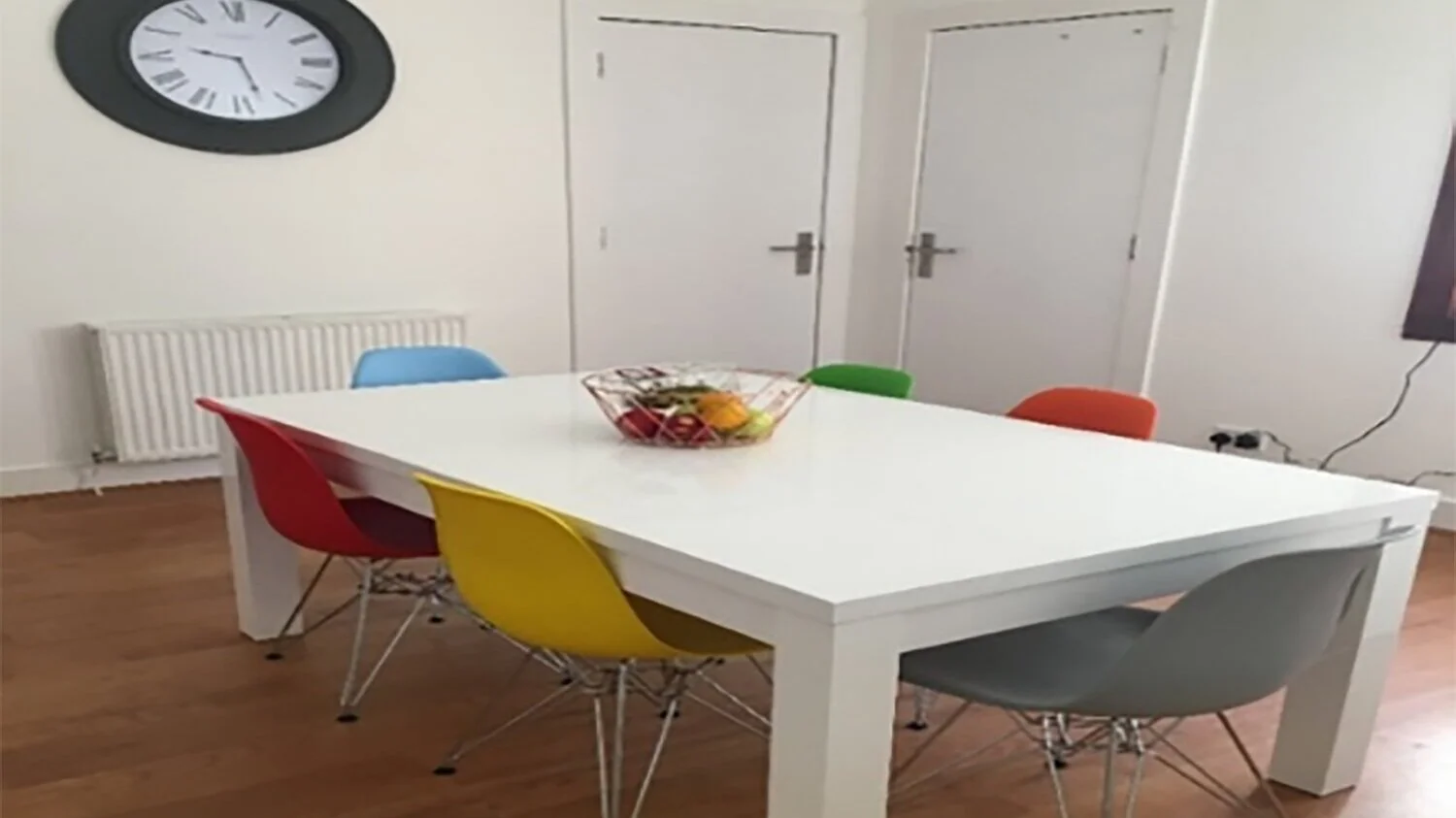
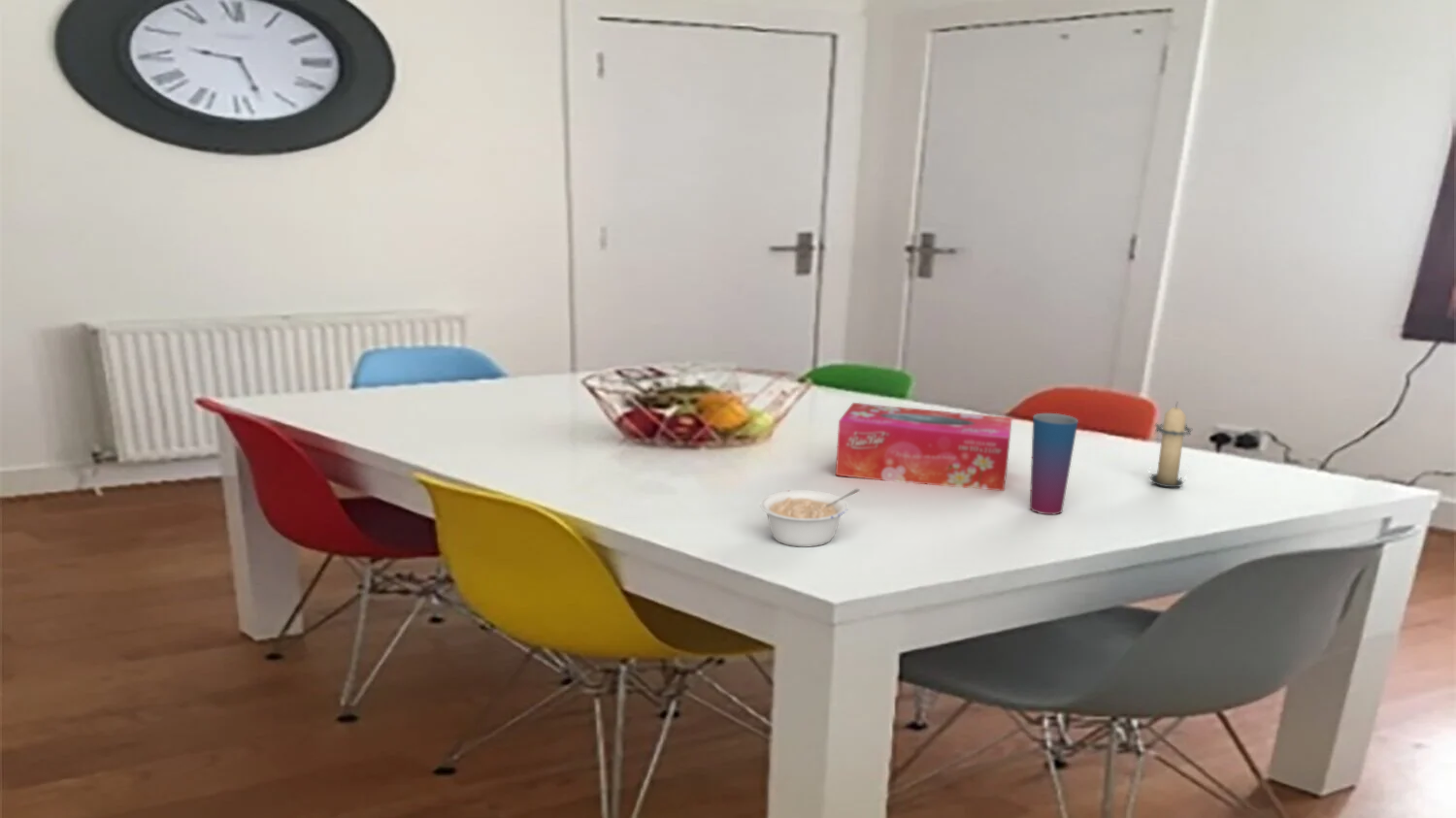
+ cup [1029,412,1079,515]
+ tissue box [835,402,1013,492]
+ legume [759,488,861,548]
+ candle [1149,401,1193,488]
